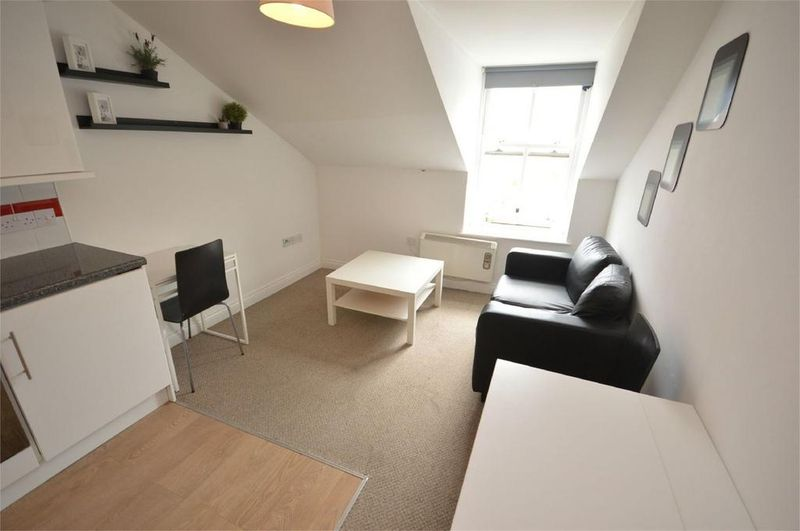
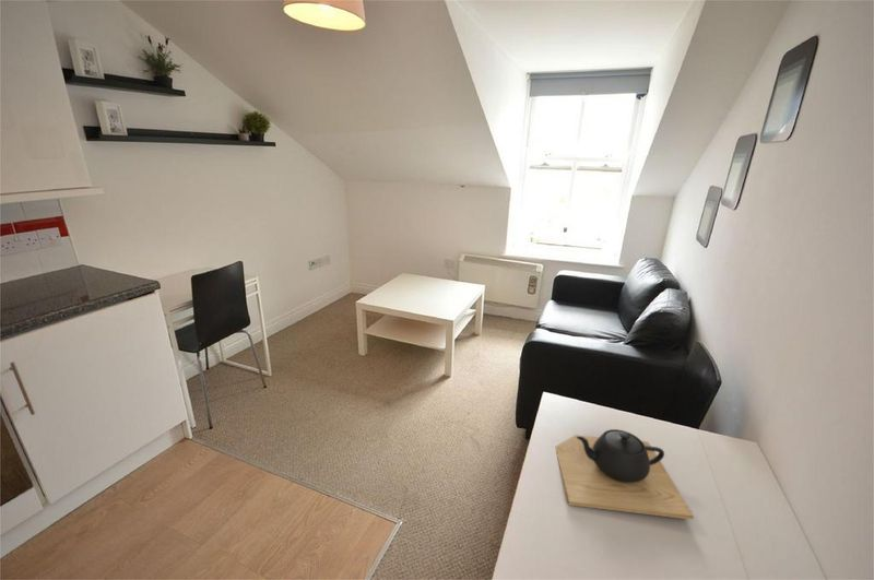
+ teapot [554,428,695,521]
